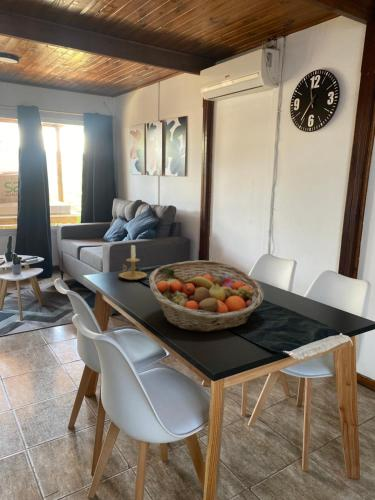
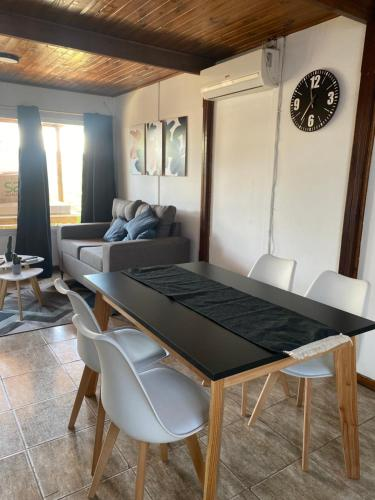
- candle holder [118,243,148,281]
- fruit basket [148,259,265,333]
